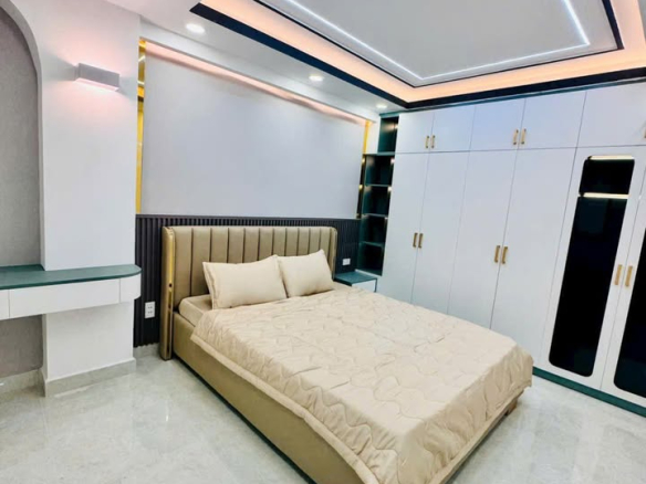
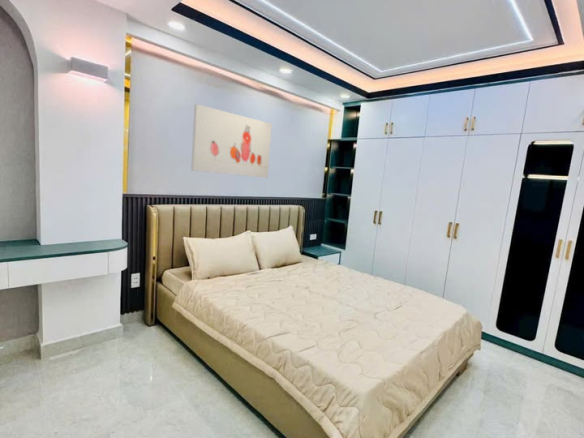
+ wall art [190,103,273,179]
